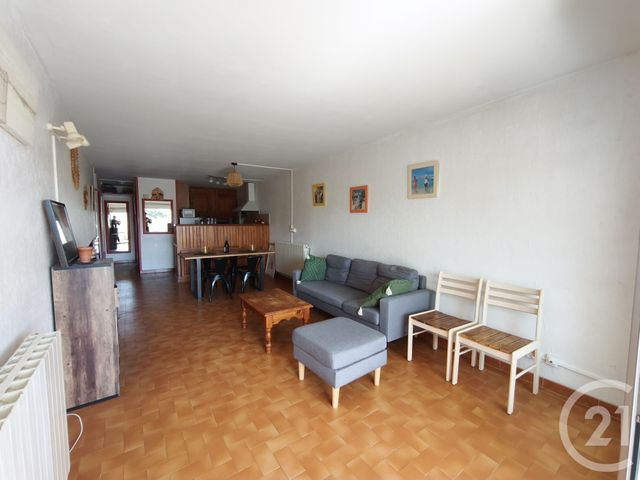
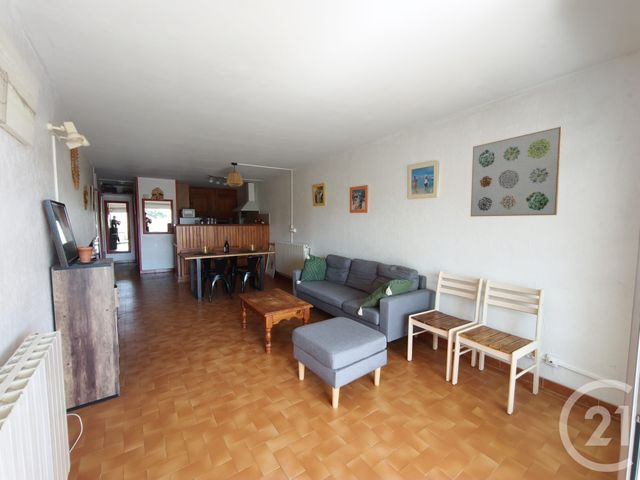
+ wall art [470,126,563,218]
